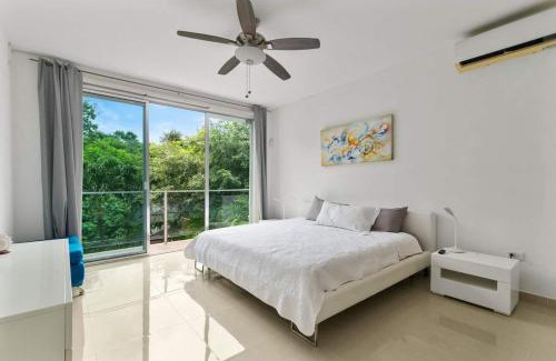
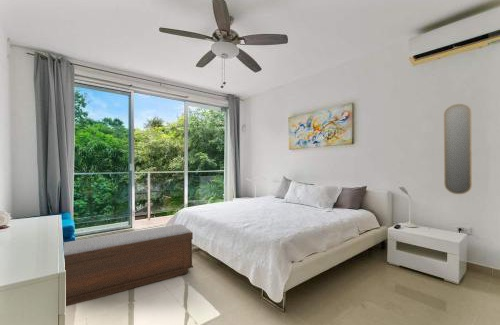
+ bench [63,223,194,307]
+ home mirror [443,103,473,195]
